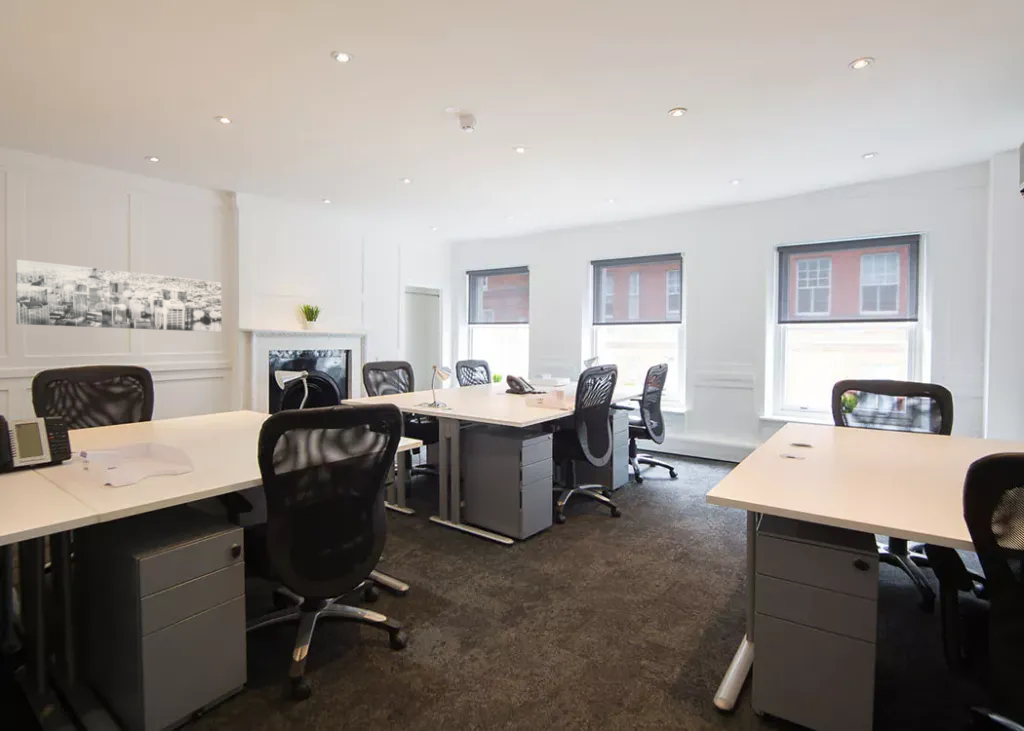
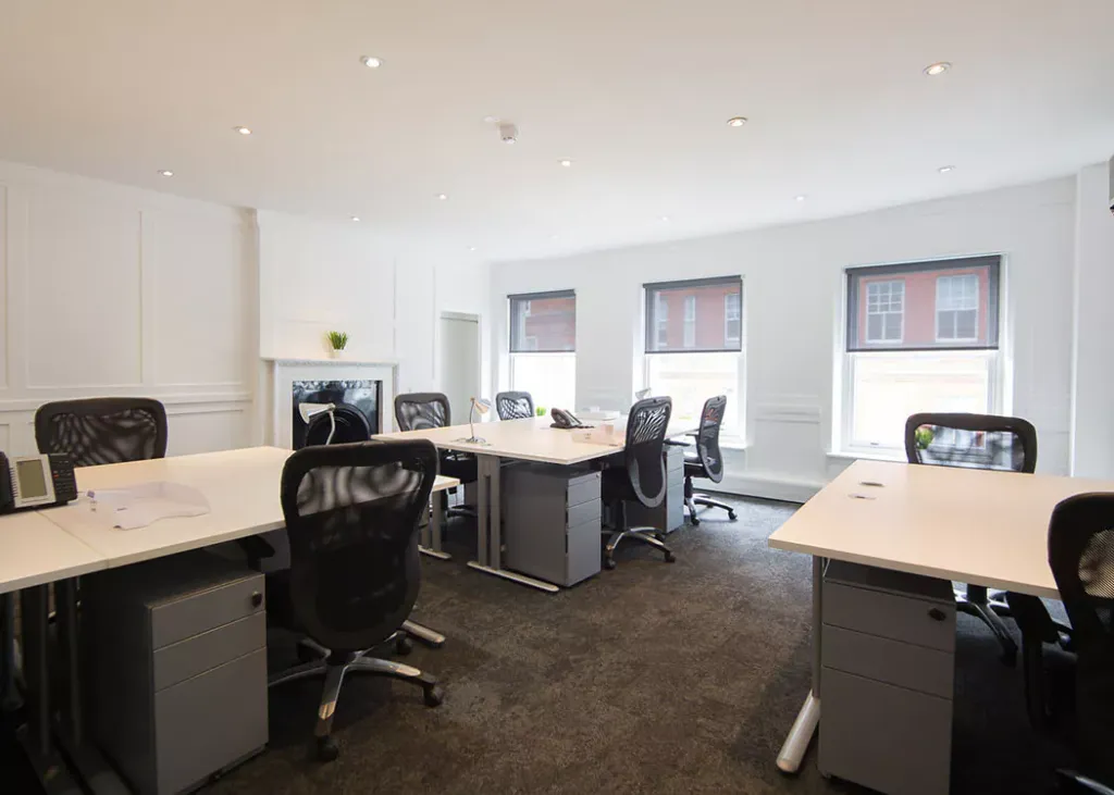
- wall art [15,259,222,333]
